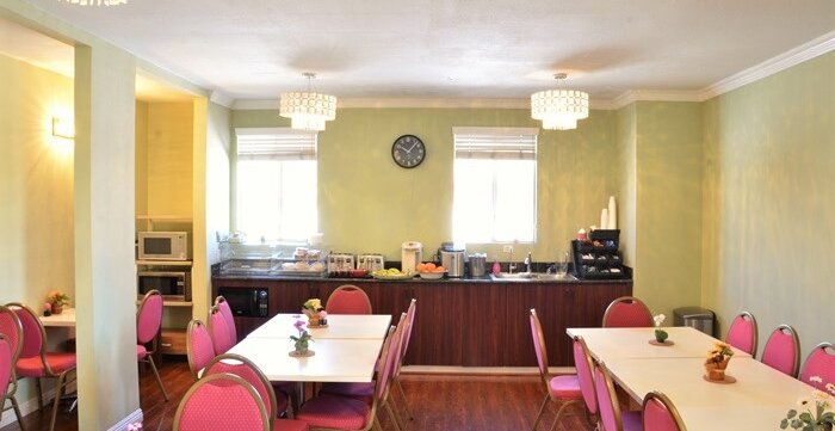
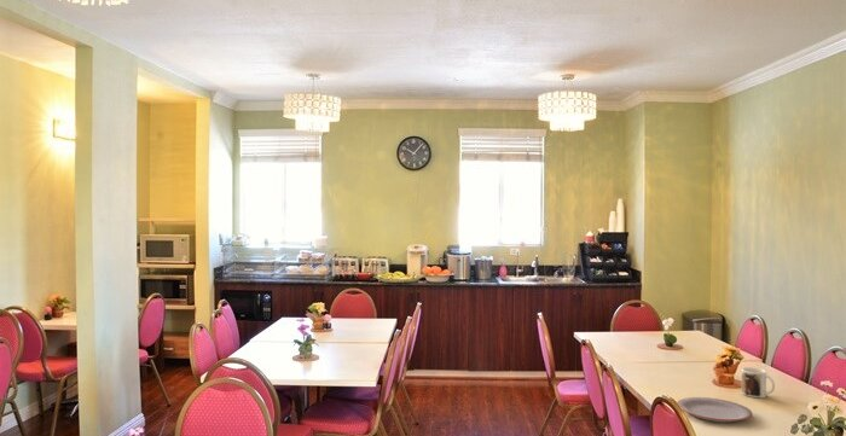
+ mug [740,366,776,399]
+ plate [676,396,753,423]
